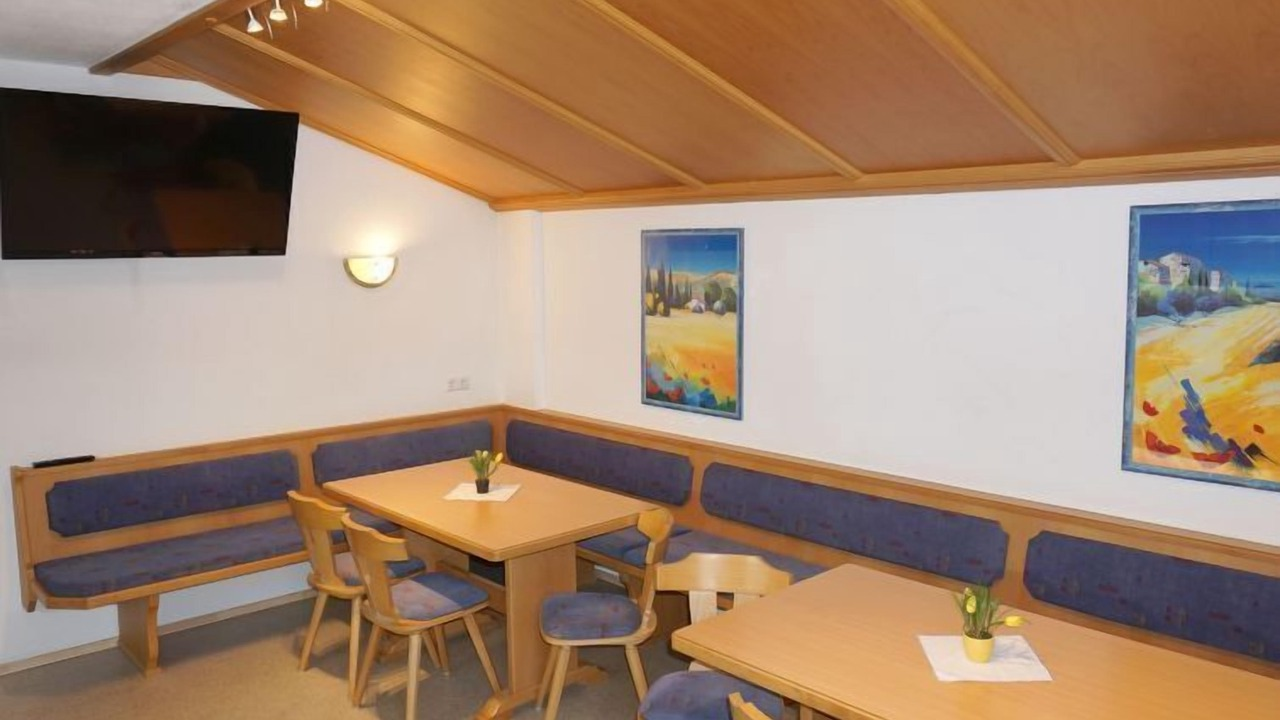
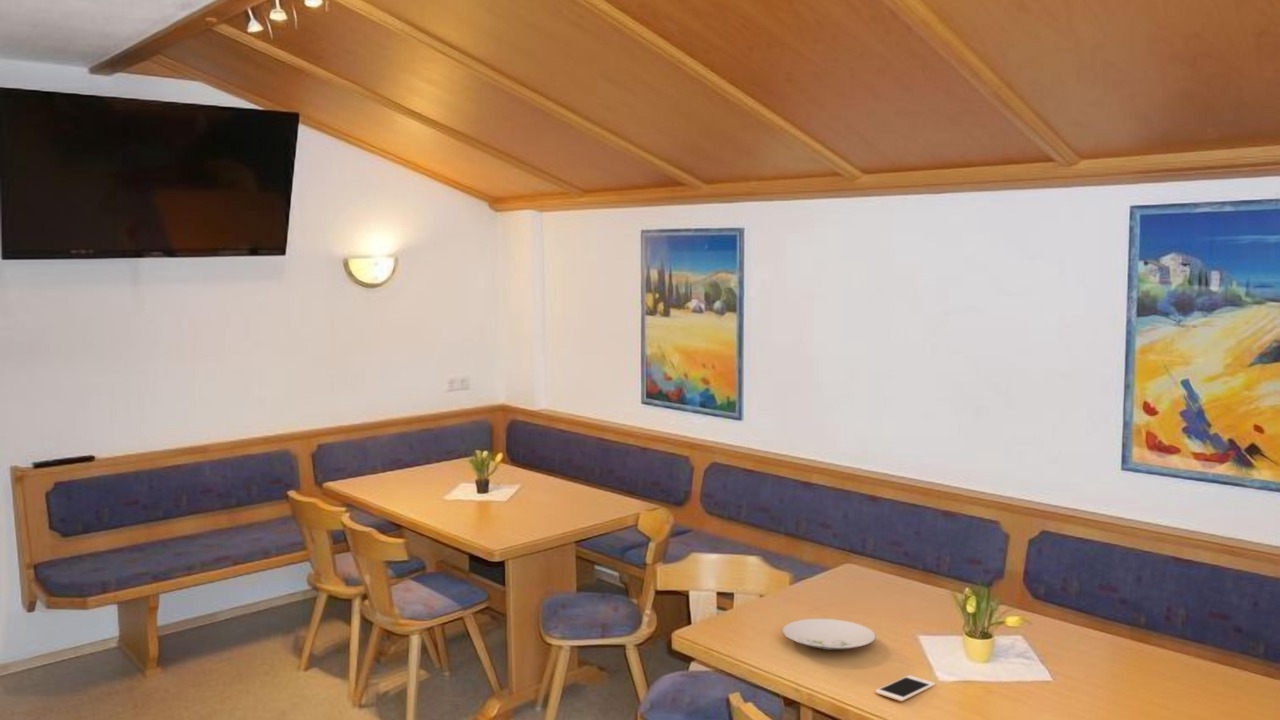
+ cell phone [874,674,936,702]
+ plate [781,618,877,651]
